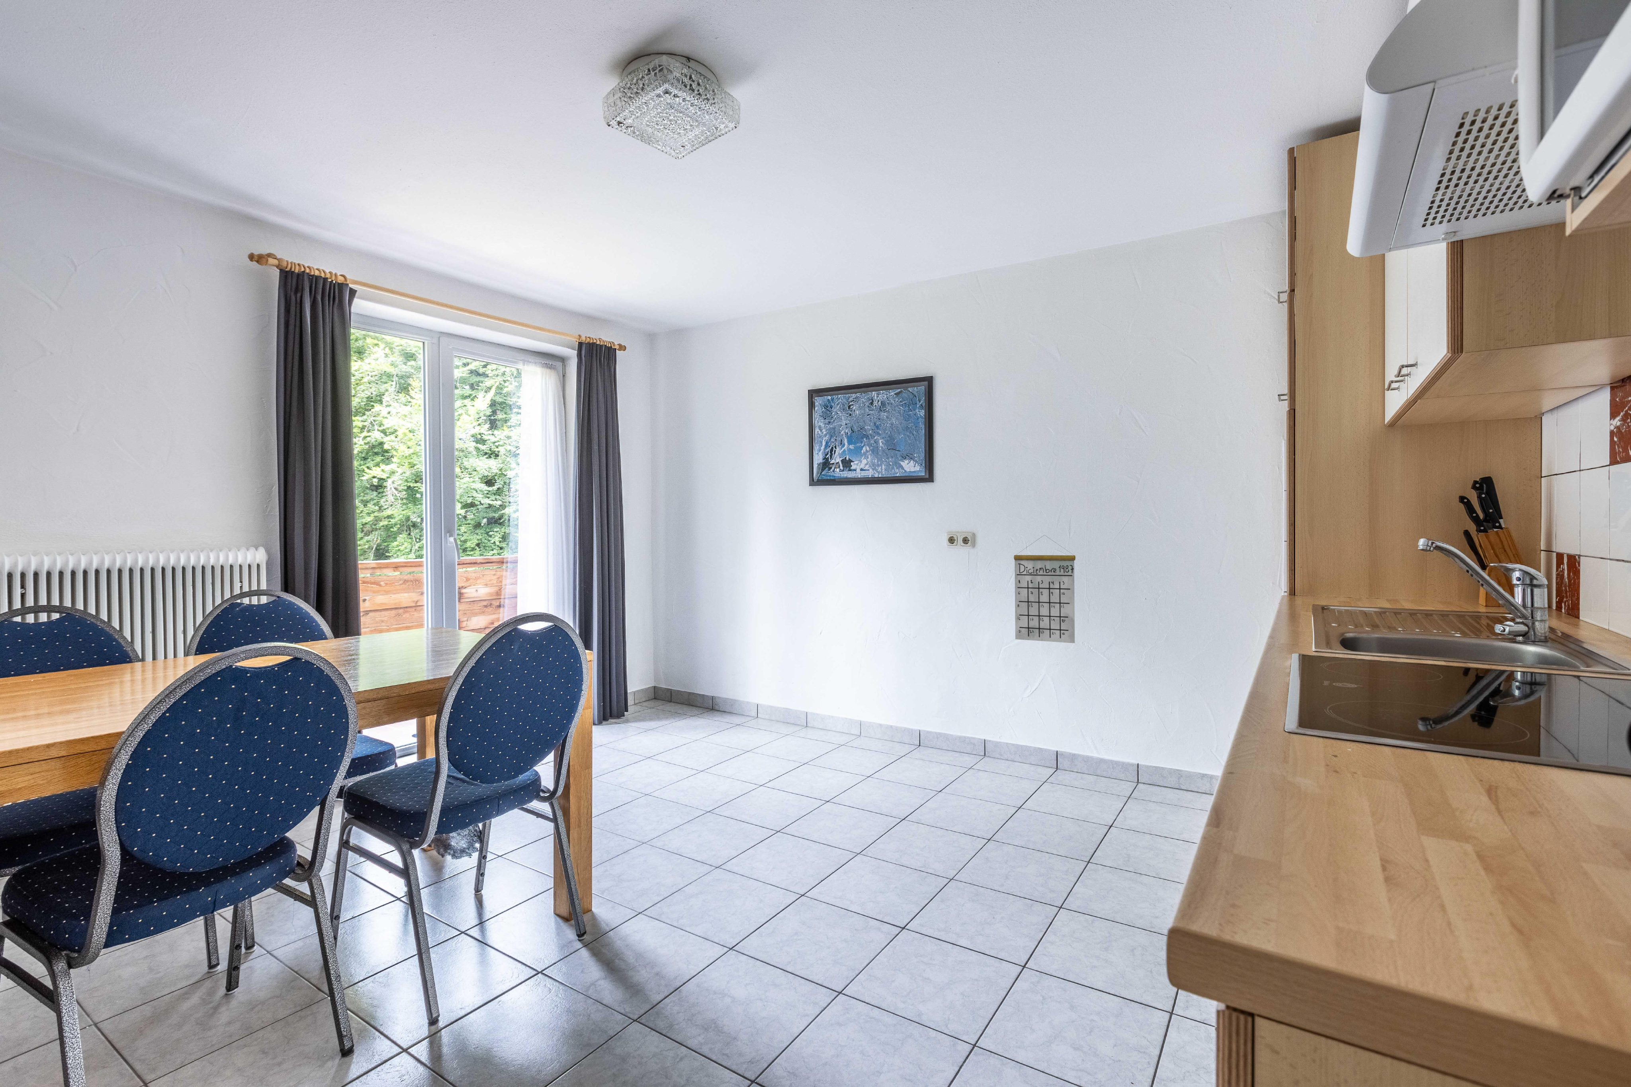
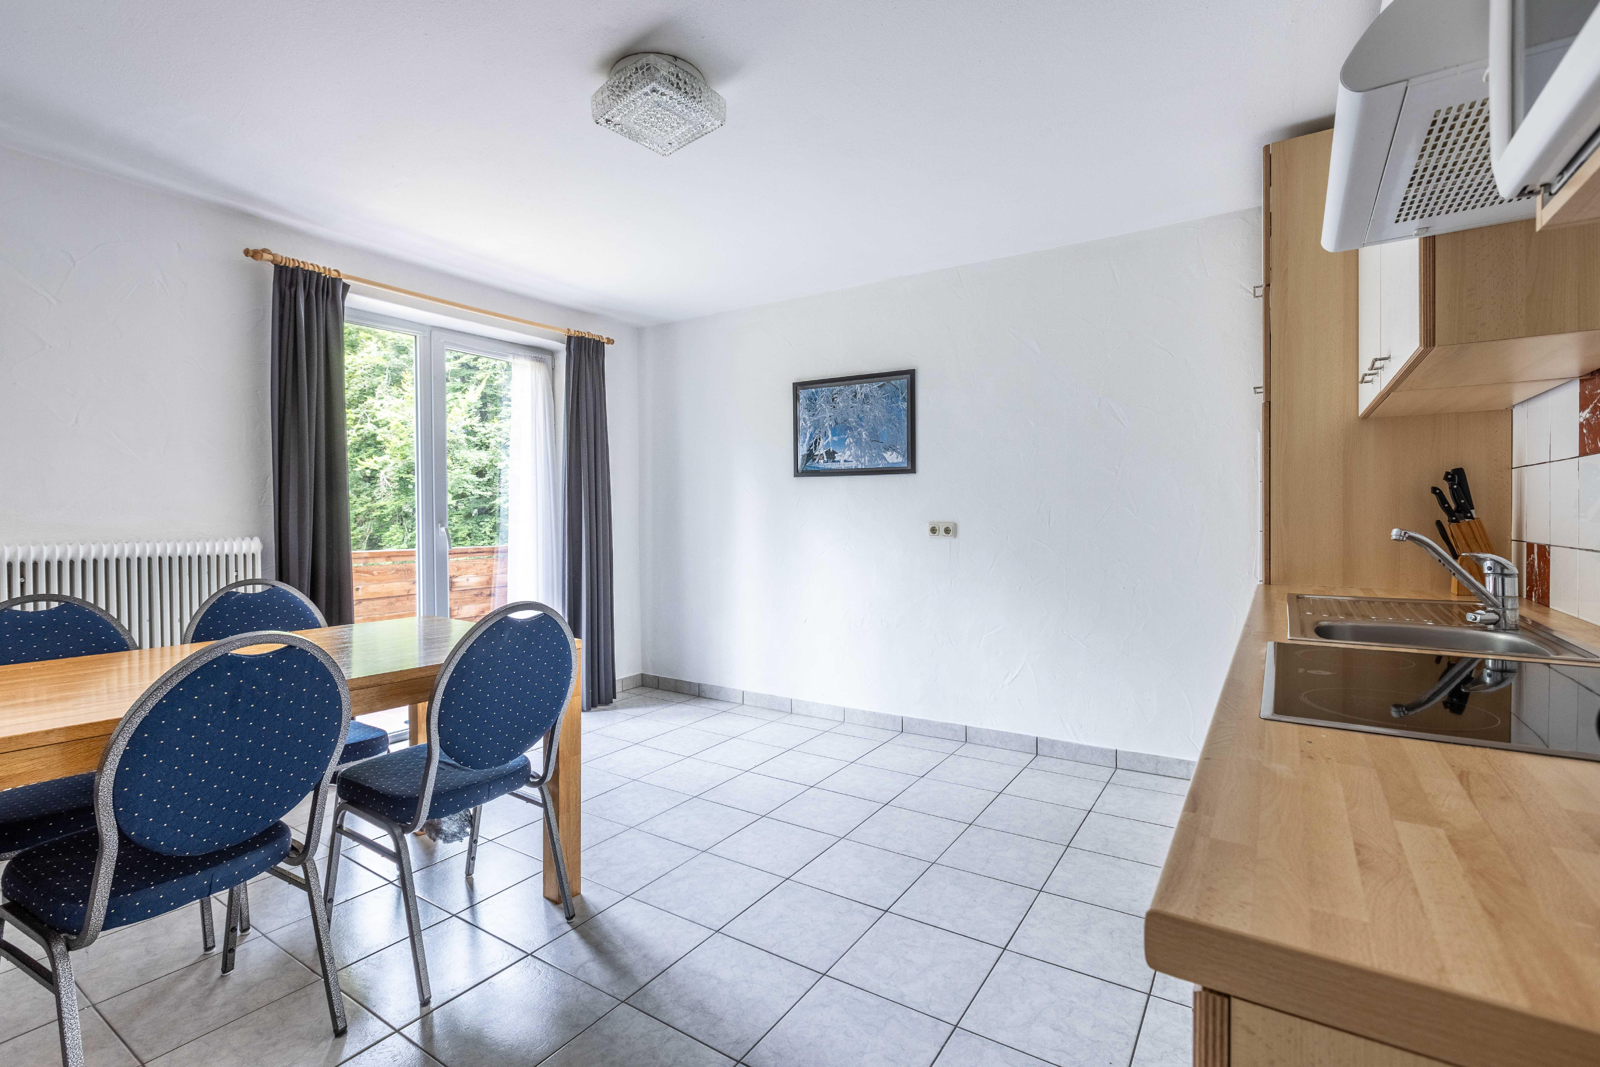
- calendar [1013,535,1076,644]
